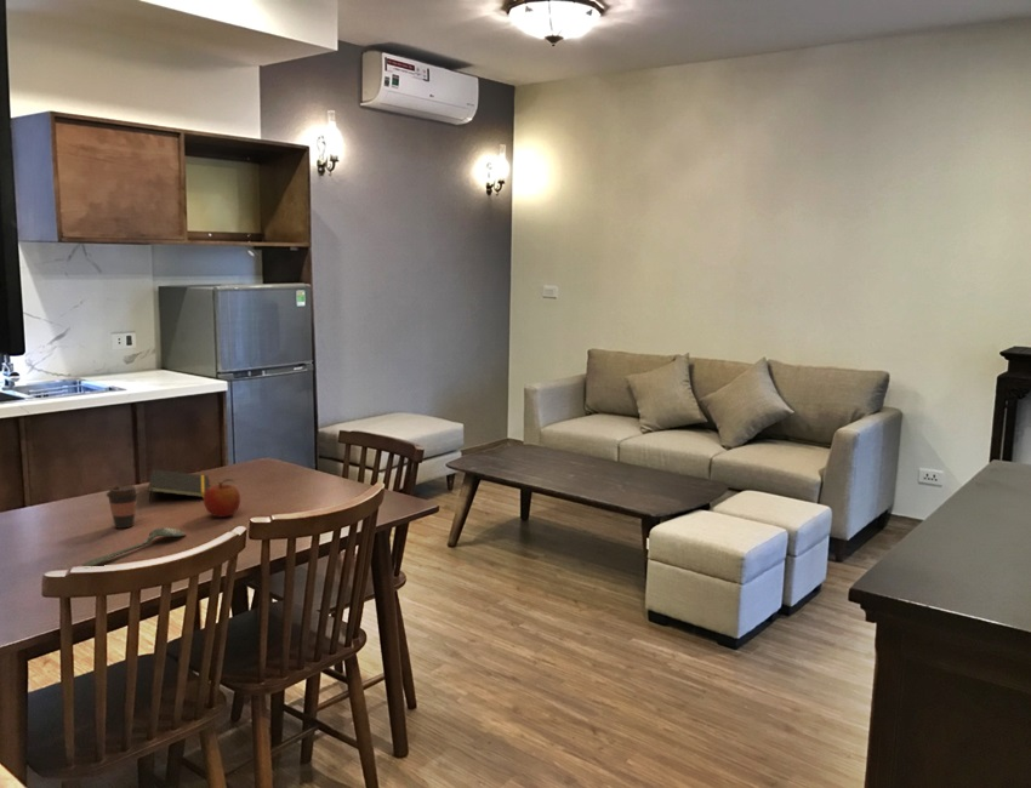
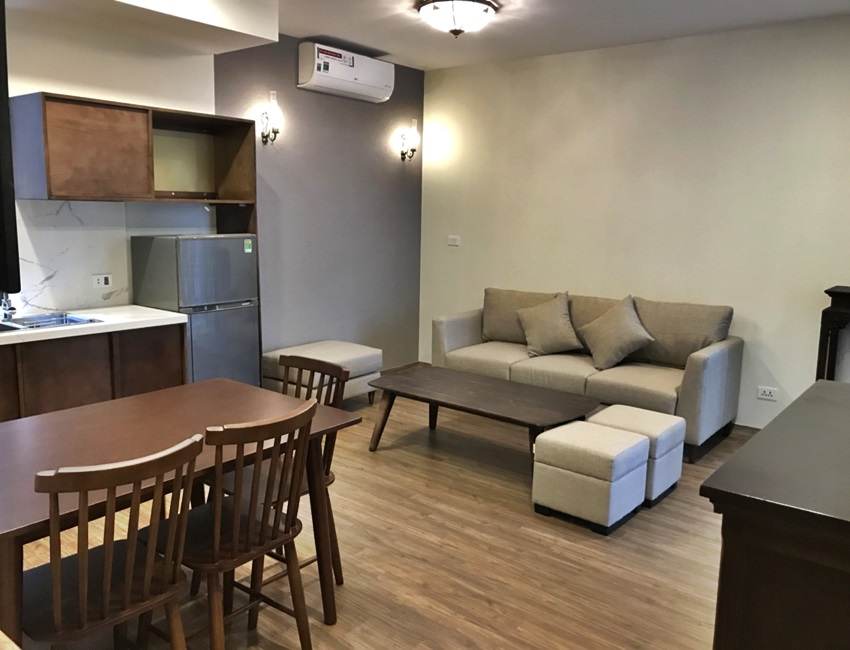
- coffee cup [106,485,141,529]
- spoon [81,526,187,567]
- notepad [147,468,210,504]
- fruit [203,478,241,518]
